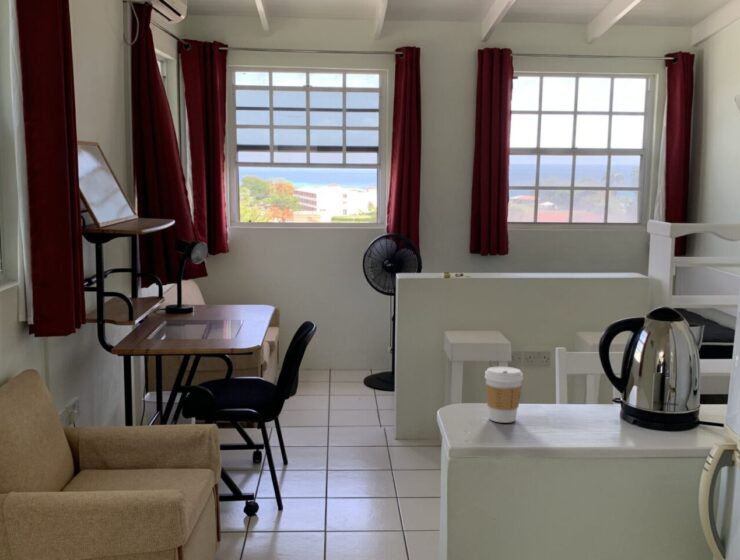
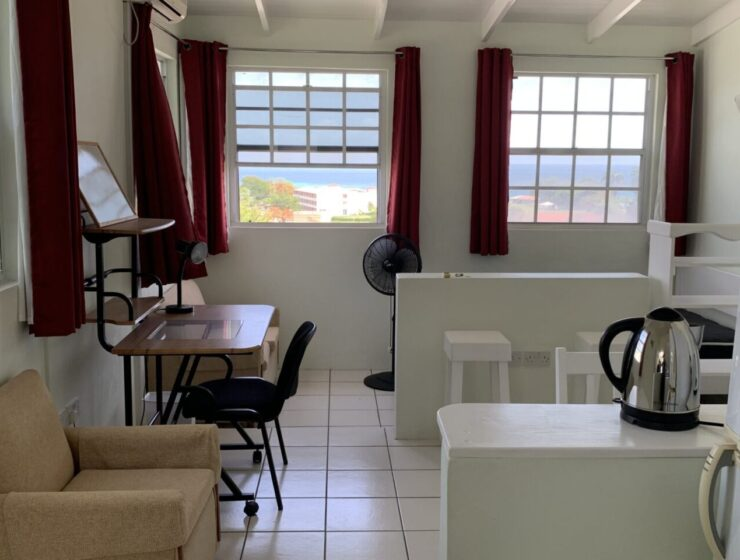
- coffee cup [484,366,524,424]
